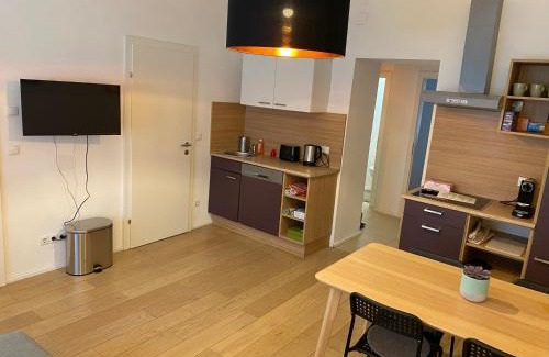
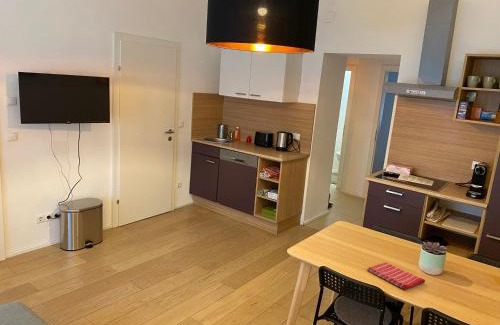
+ dish towel [366,261,426,291]
